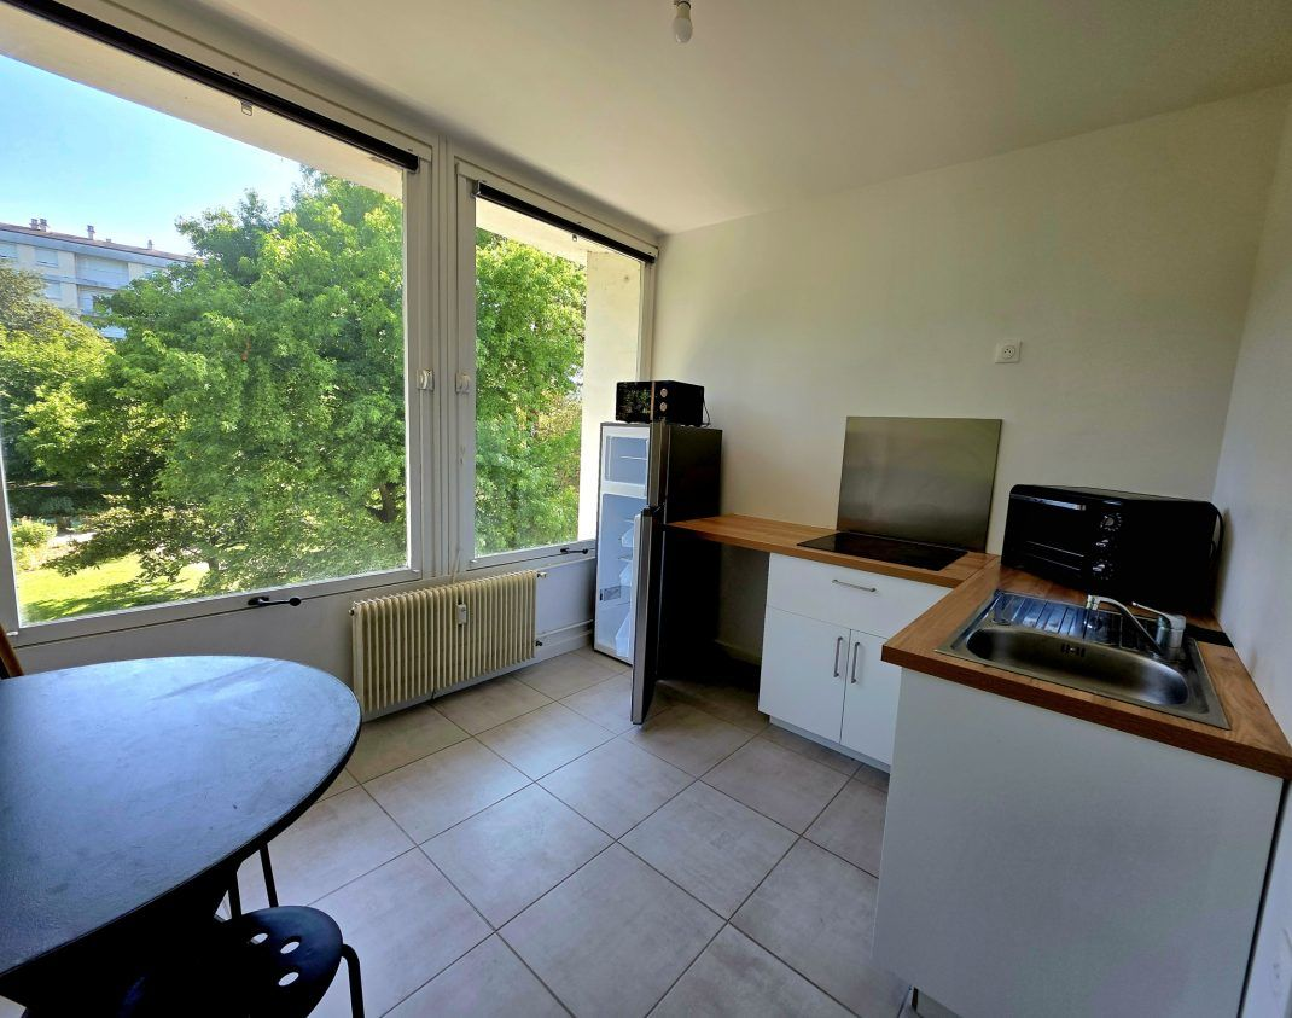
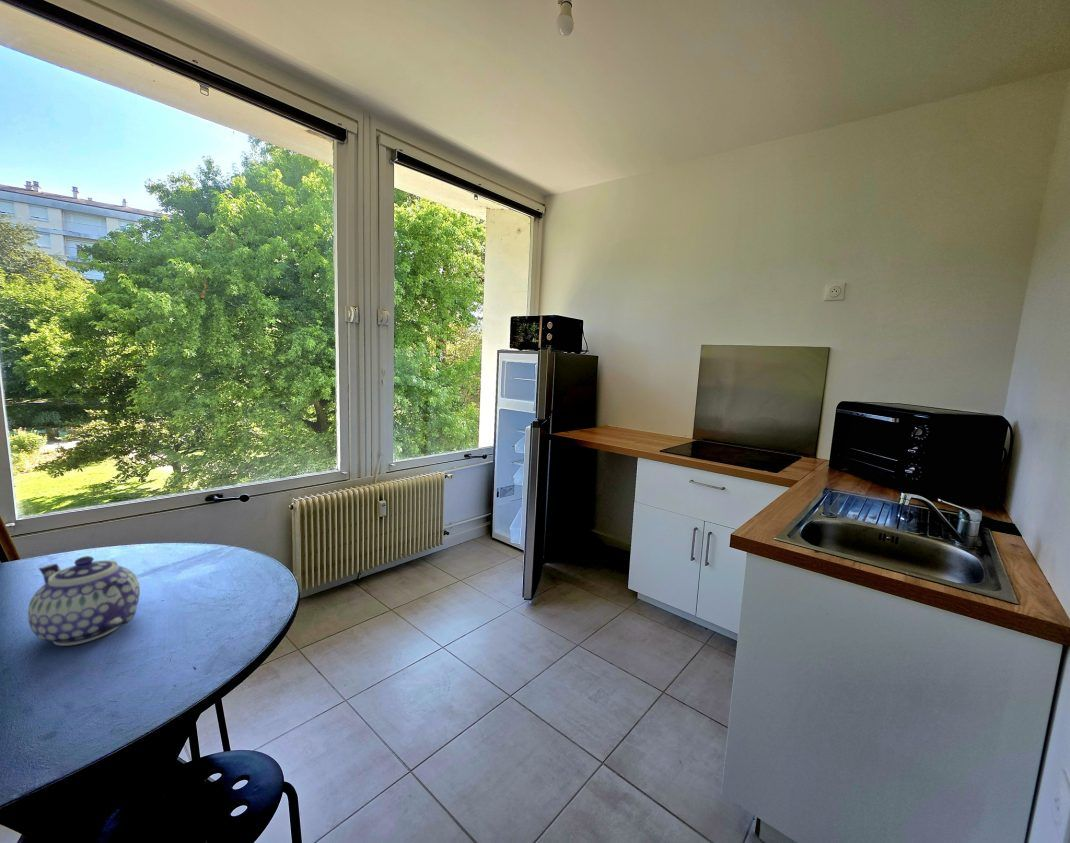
+ teapot [27,555,141,647]
